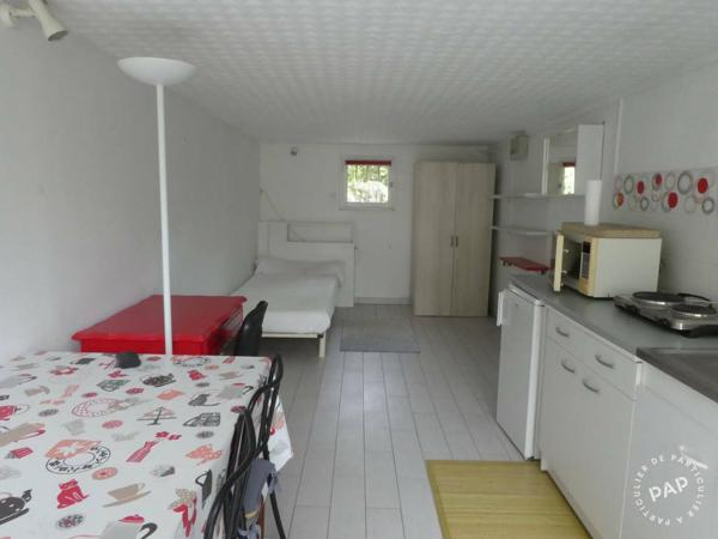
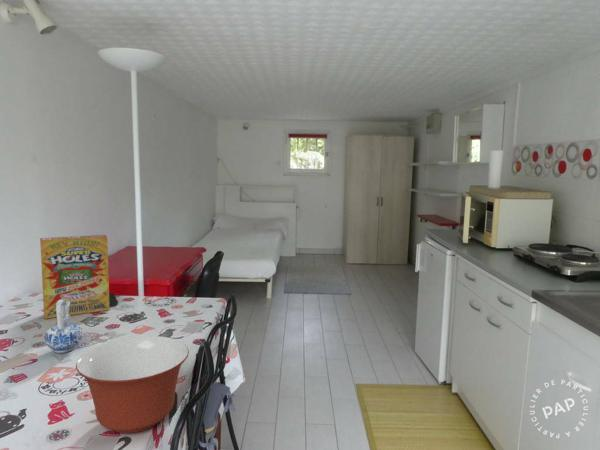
+ ceramic pitcher [44,300,83,354]
+ mixing bowl [75,335,190,434]
+ cereal box [39,234,111,320]
